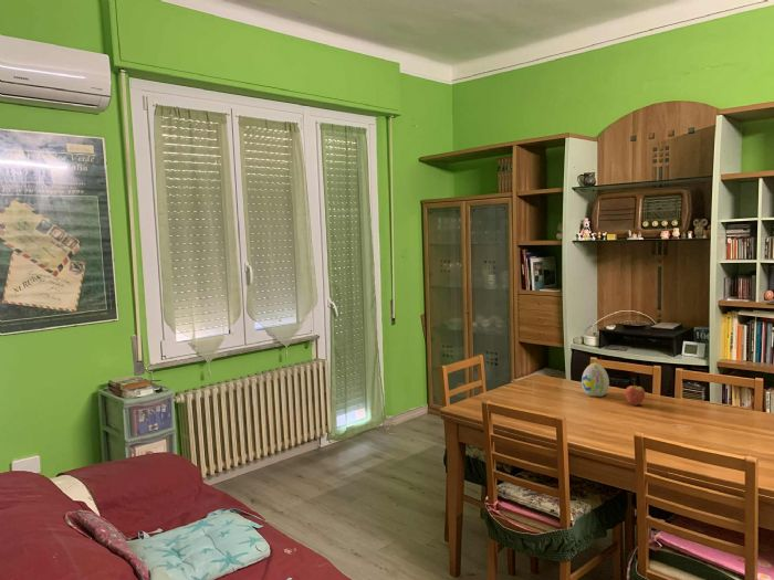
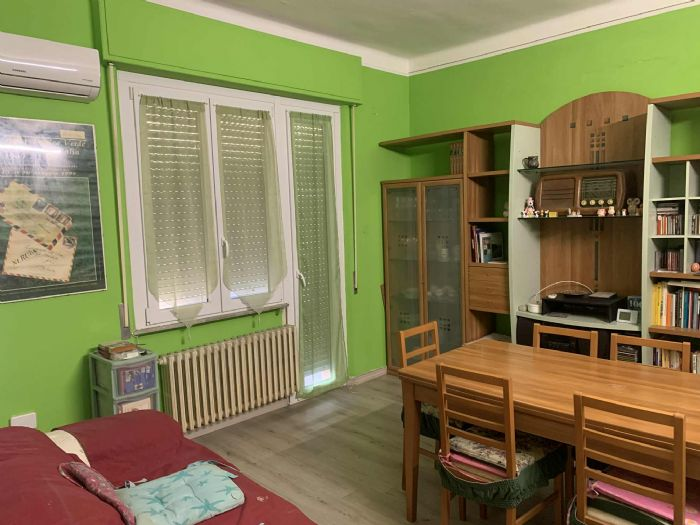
- decorative egg [580,362,610,398]
- fruit [625,381,646,407]
